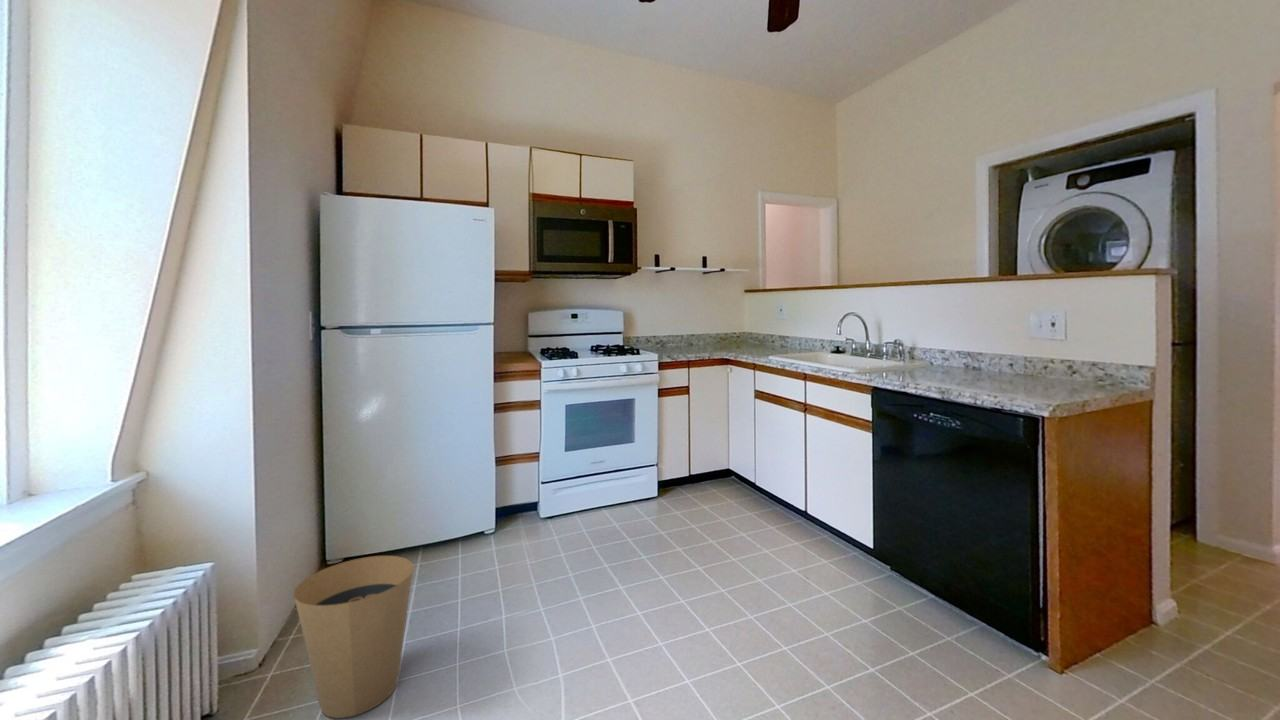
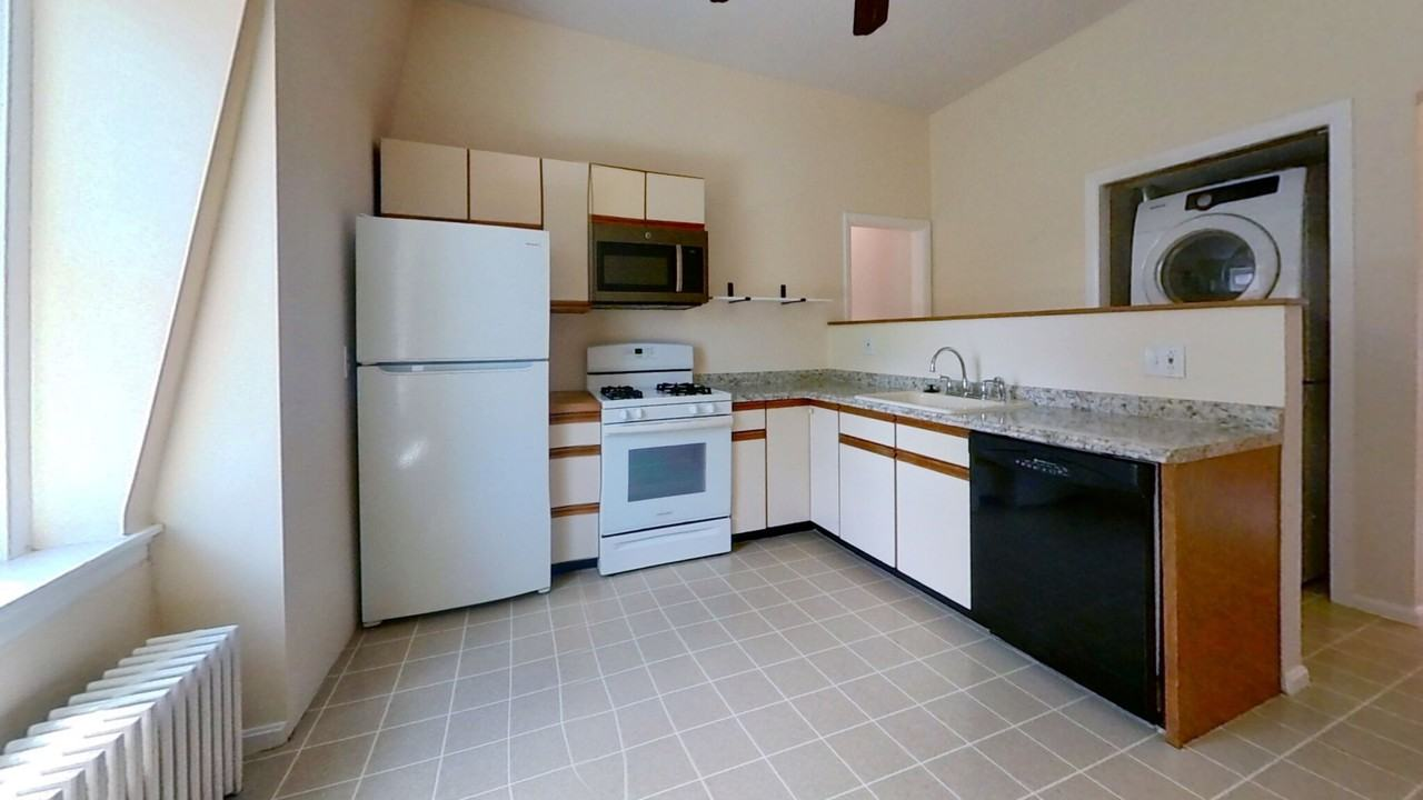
- trash can [293,555,414,719]
